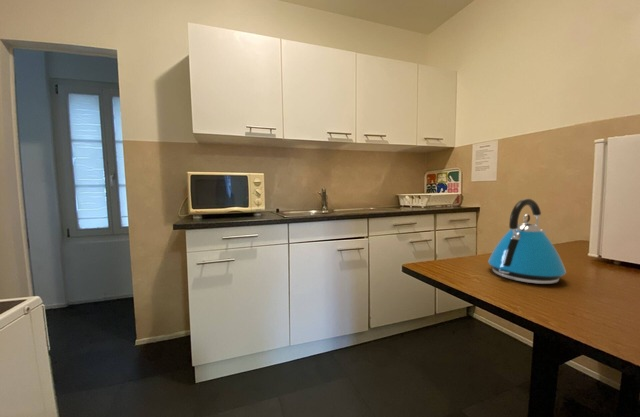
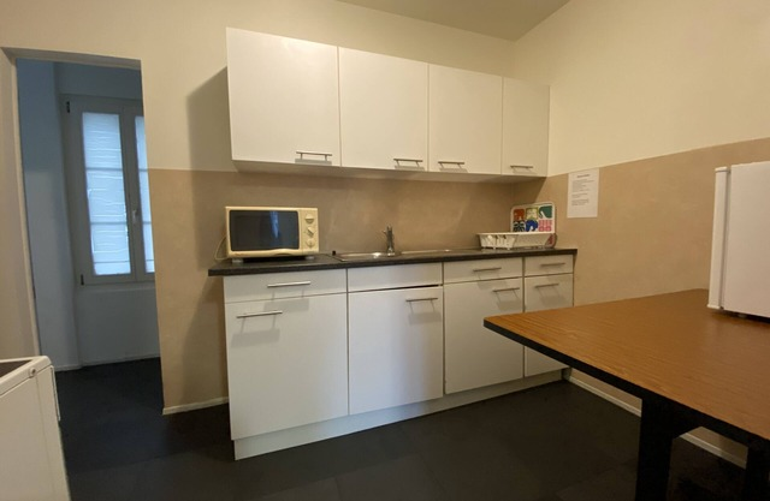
- kettle [487,198,567,285]
